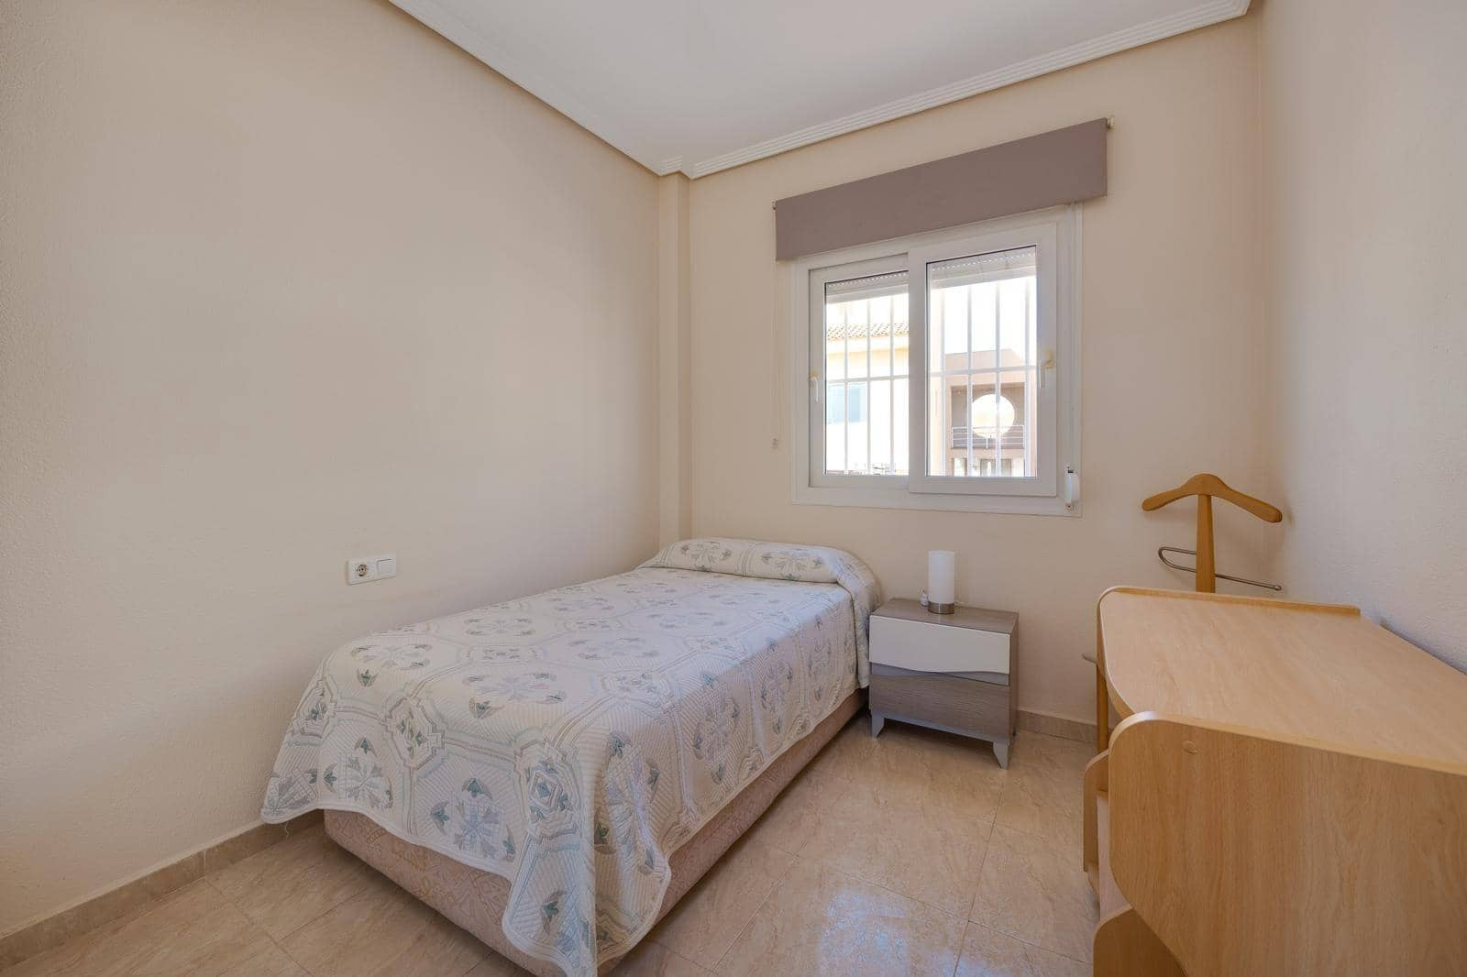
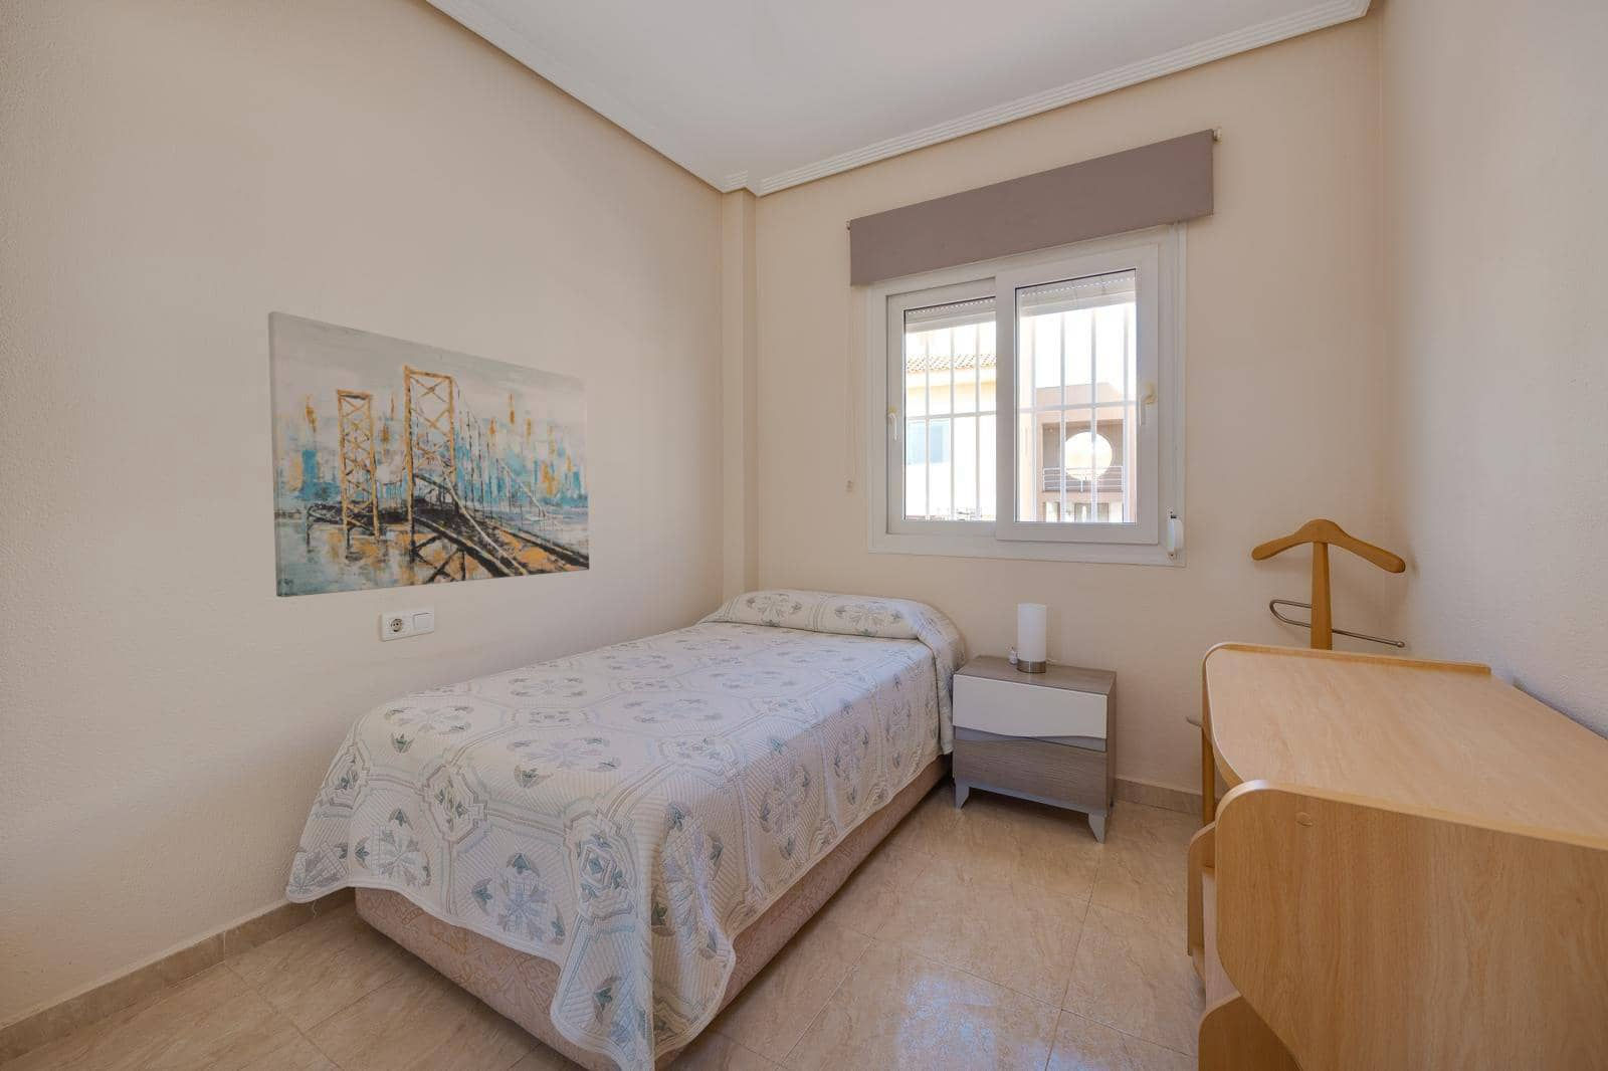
+ wall art [268,311,589,598]
